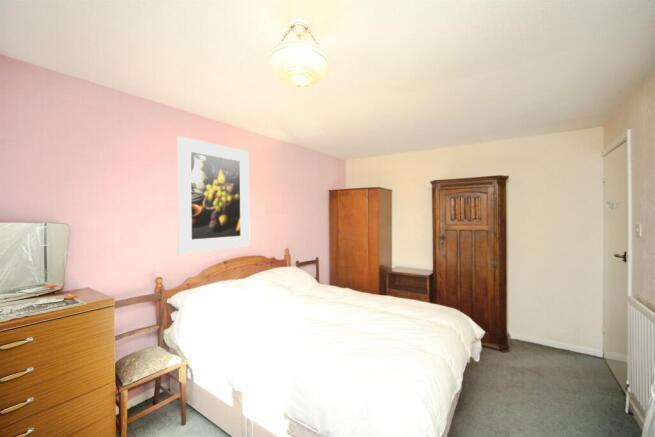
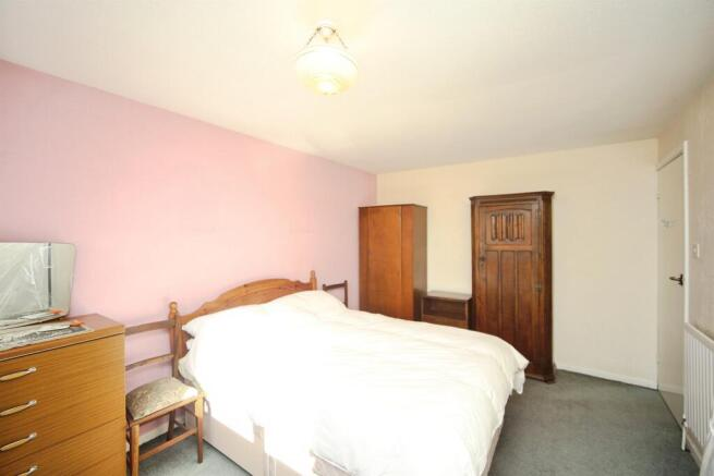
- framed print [176,135,251,254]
